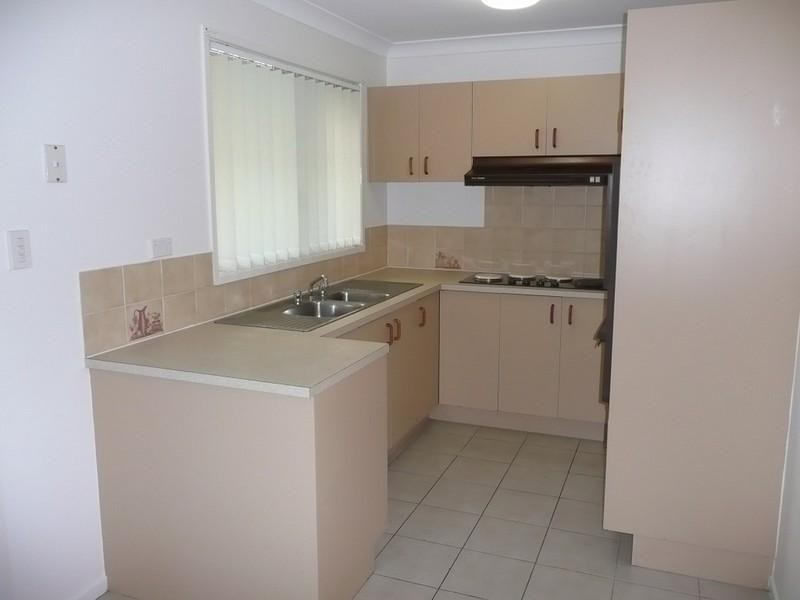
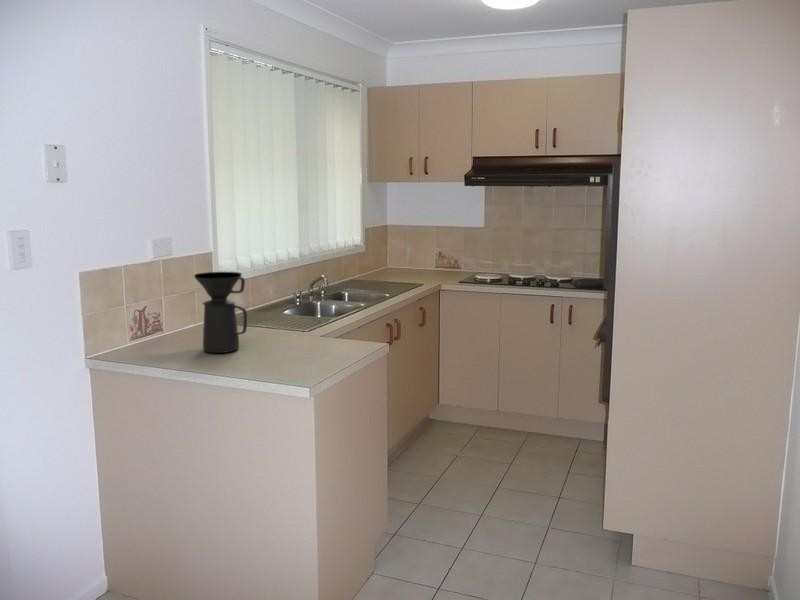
+ coffee maker [193,271,248,354]
